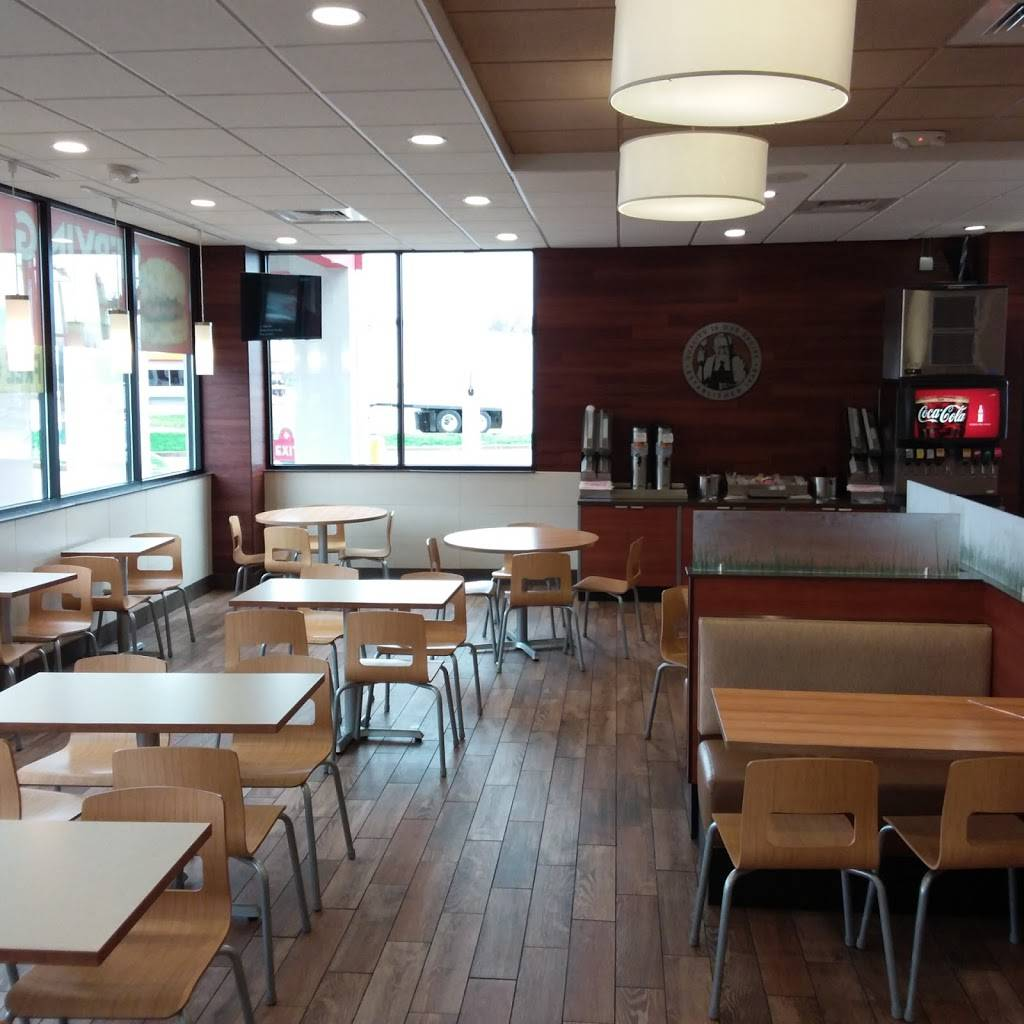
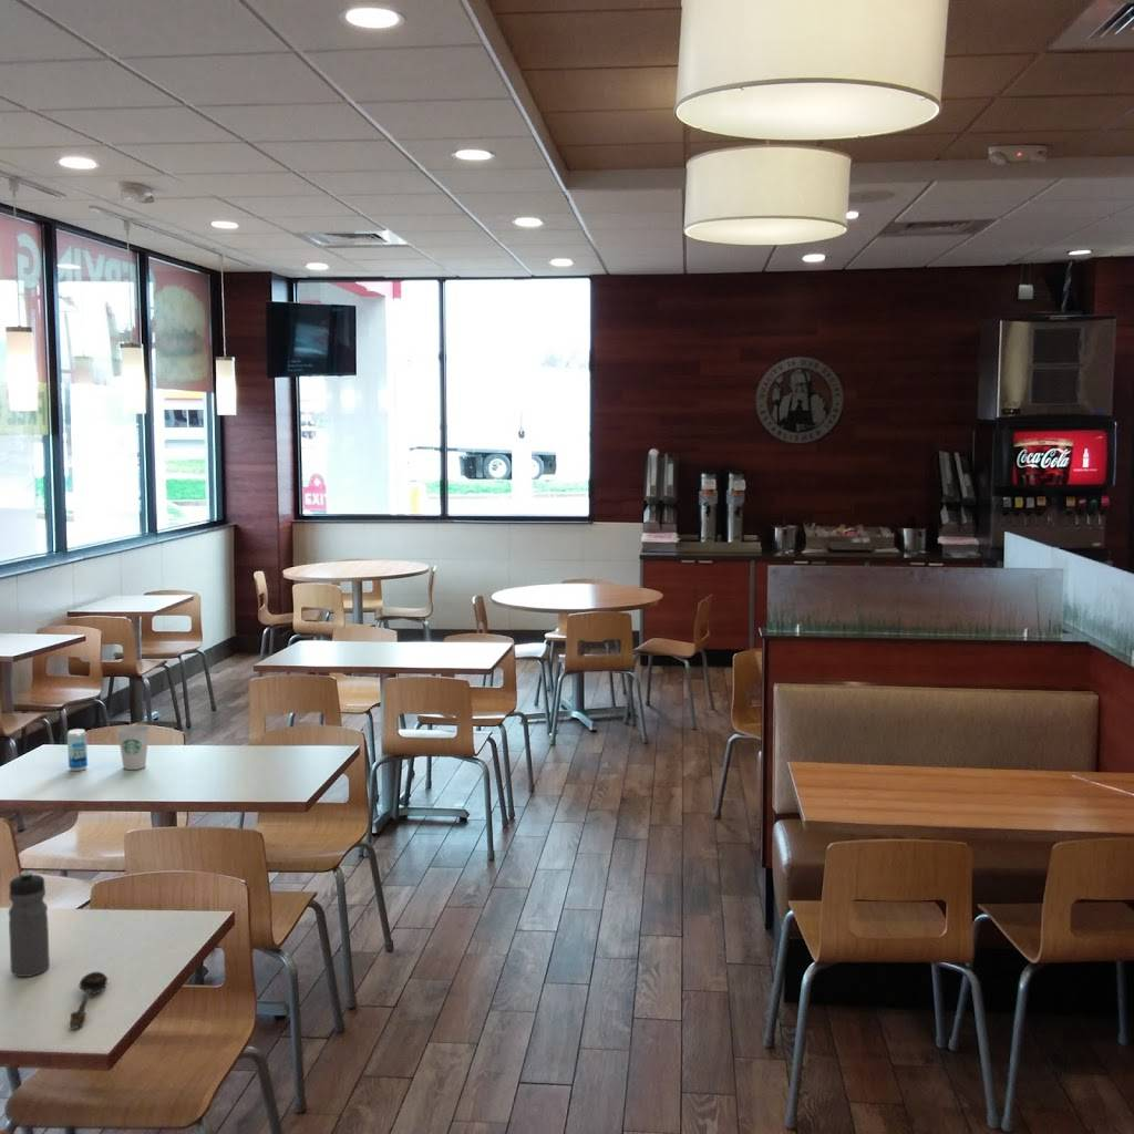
+ spoon [69,971,109,1030]
+ paper cup [116,724,151,771]
+ water bottle [8,869,51,978]
+ beverage can [66,728,89,772]
